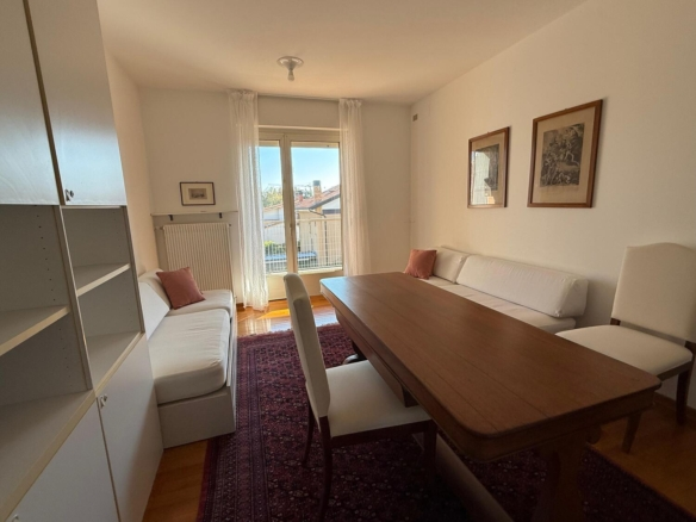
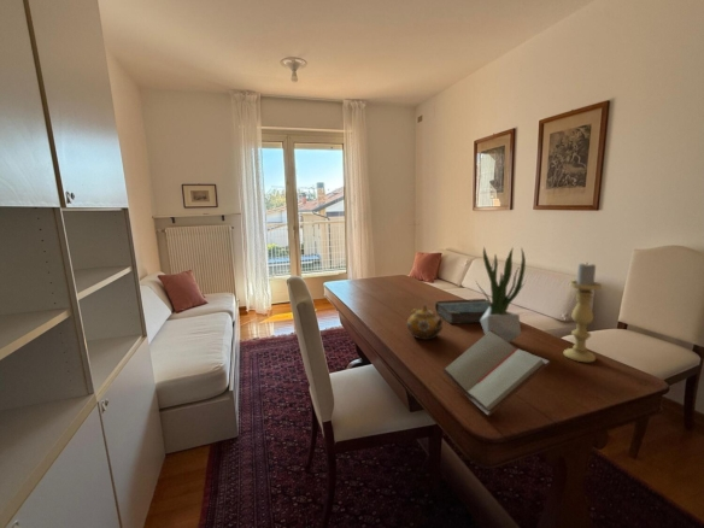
+ paperback book [441,329,552,417]
+ book [434,298,489,325]
+ potted plant [474,246,527,344]
+ teapot [406,305,444,340]
+ candle holder [563,260,603,363]
